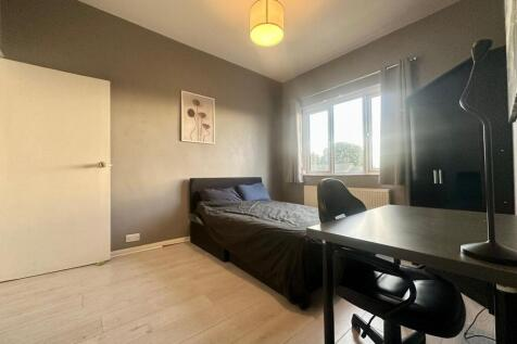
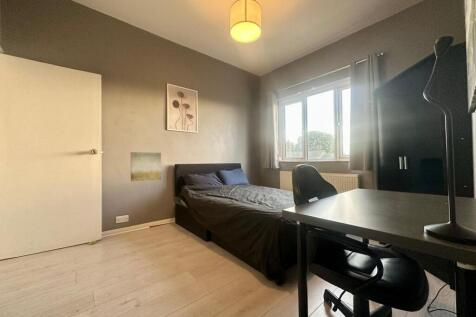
+ wall art [130,151,162,182]
